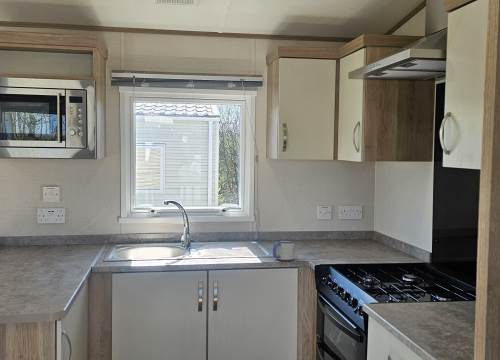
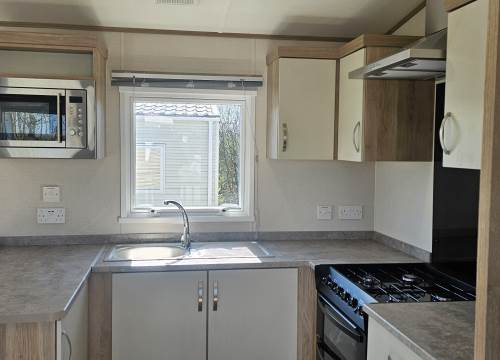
- mug [272,238,295,262]
